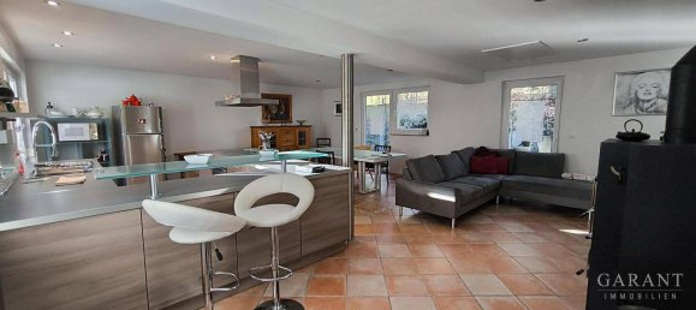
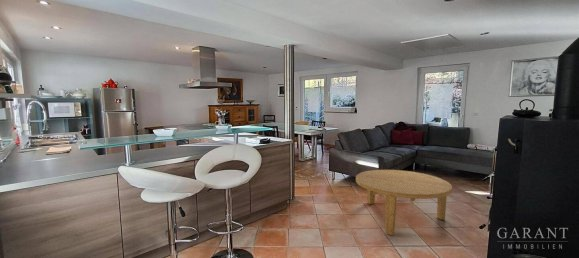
+ coffee table [355,169,453,236]
